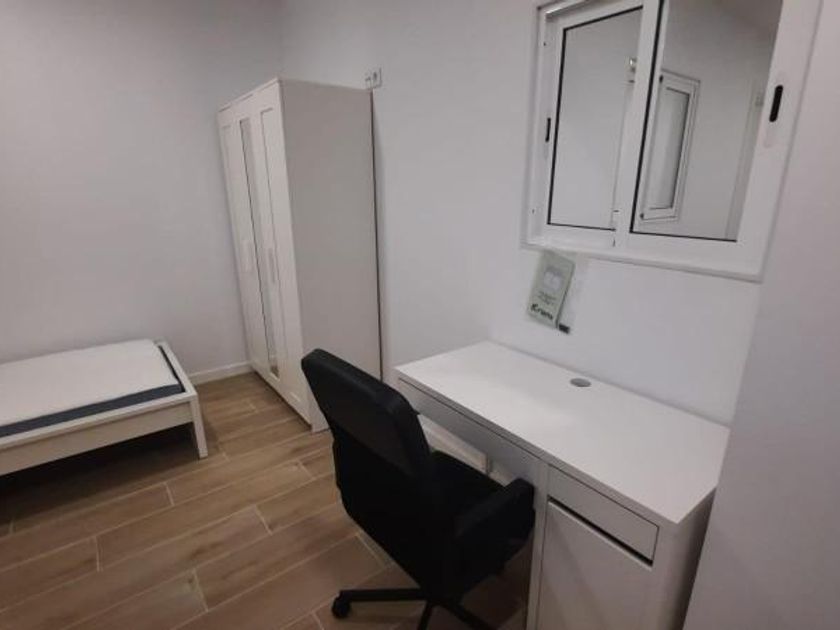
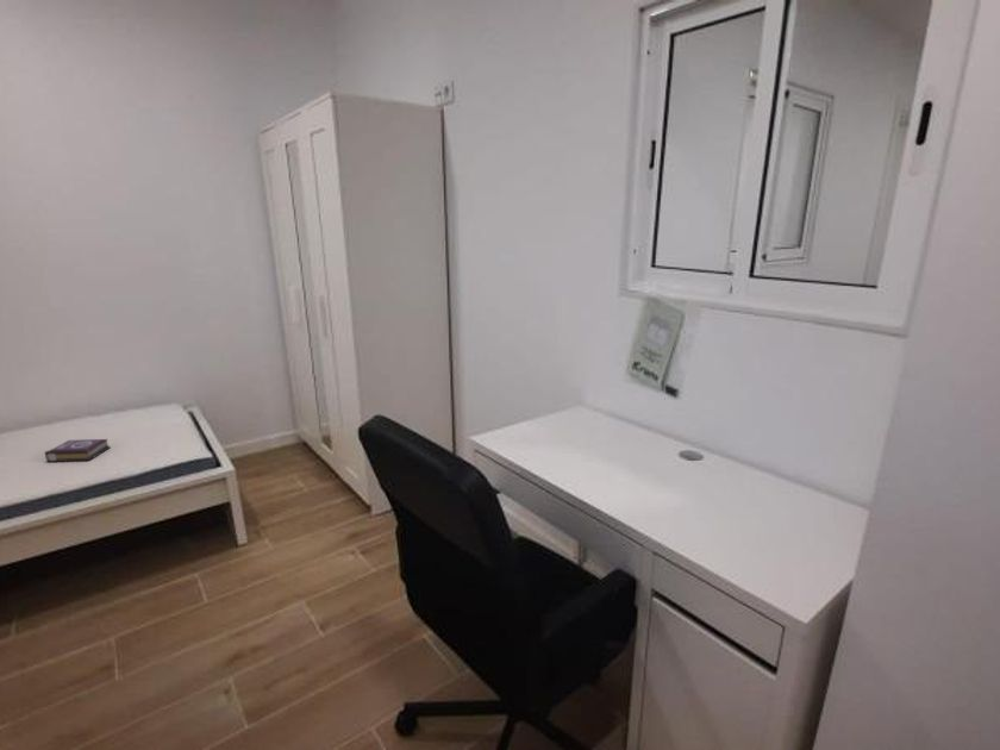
+ book [44,438,112,463]
